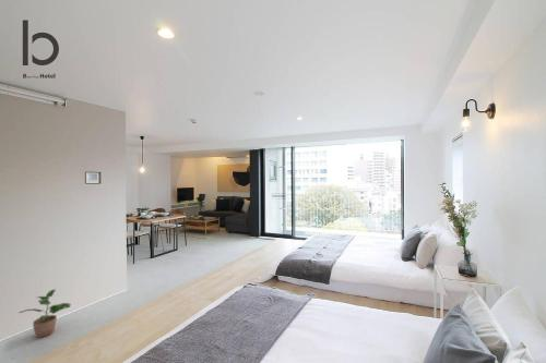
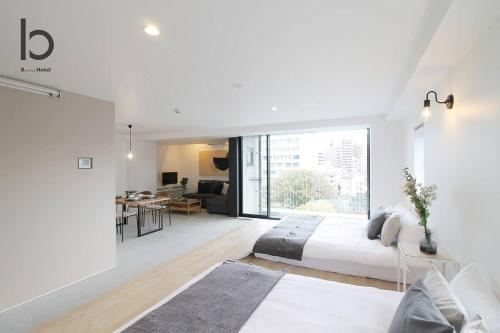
- potted plant [17,289,72,339]
